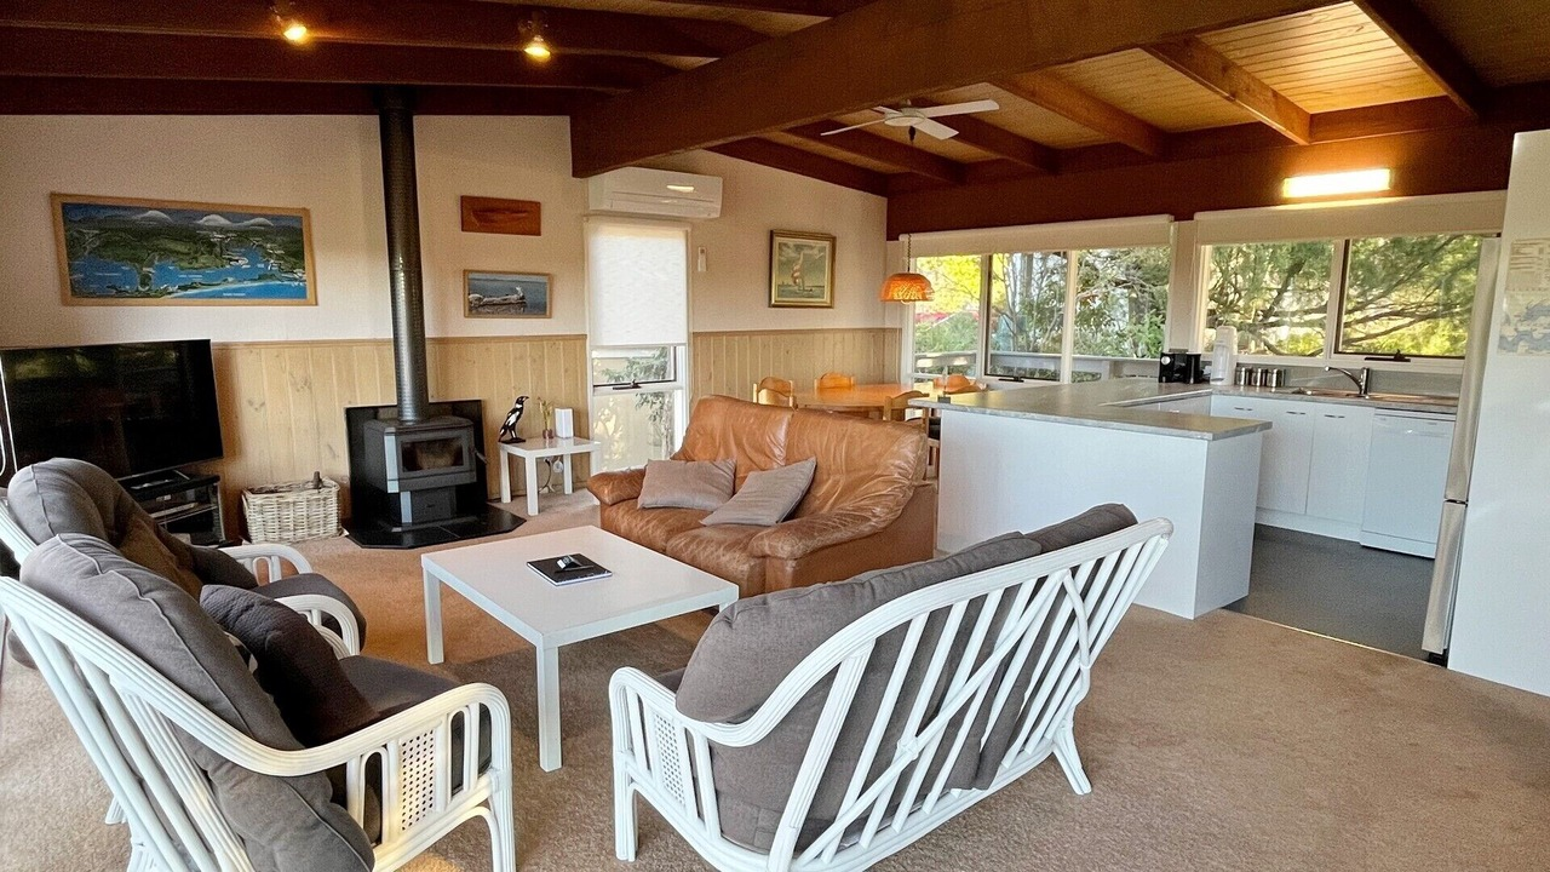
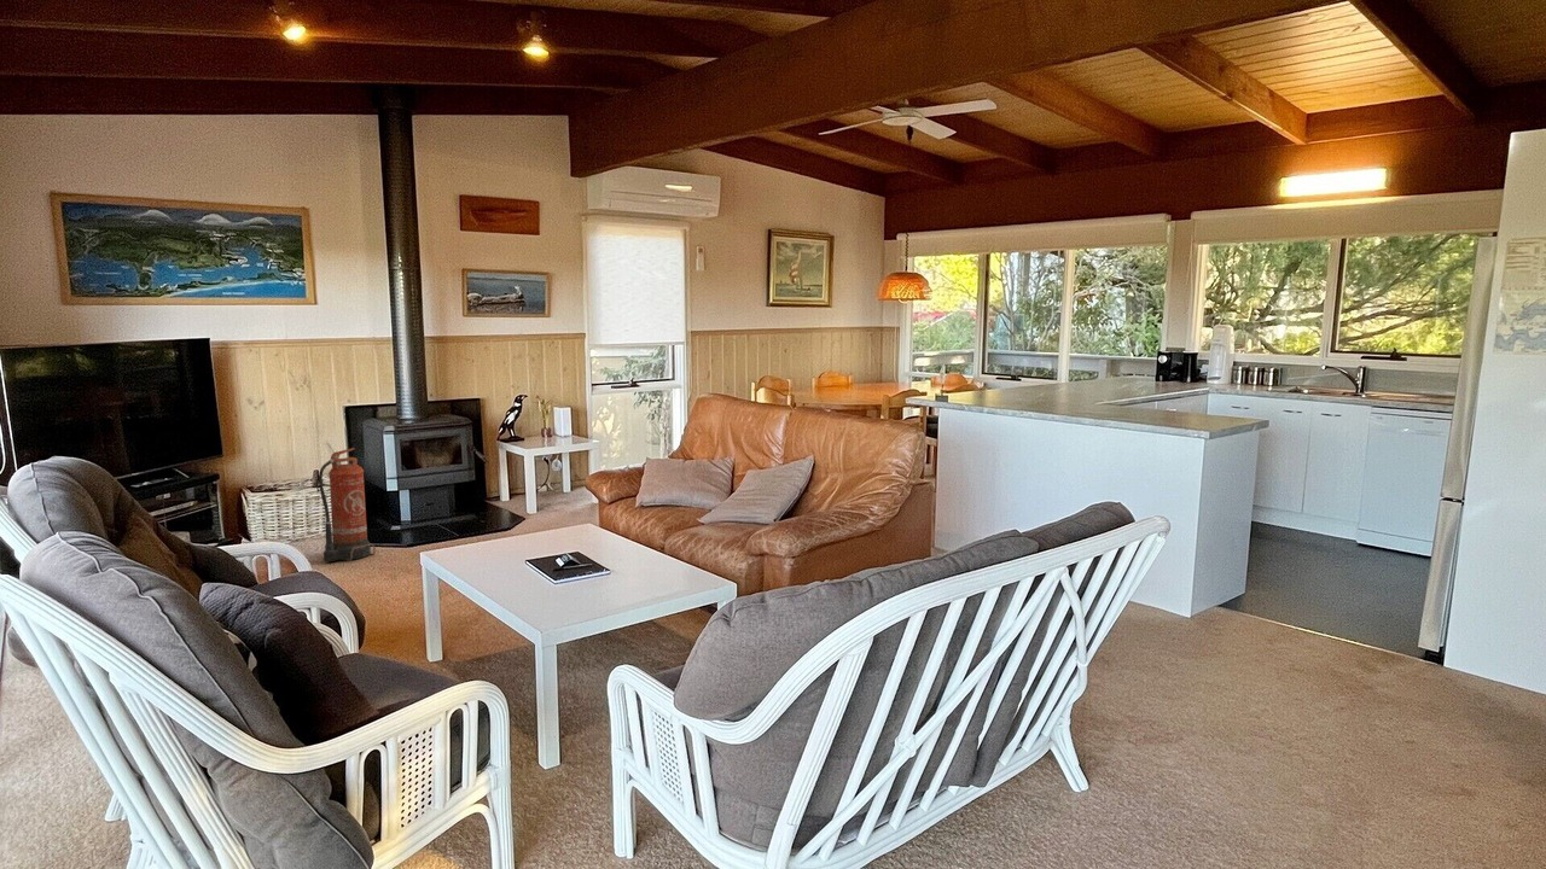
+ fire extinguisher [318,447,377,562]
